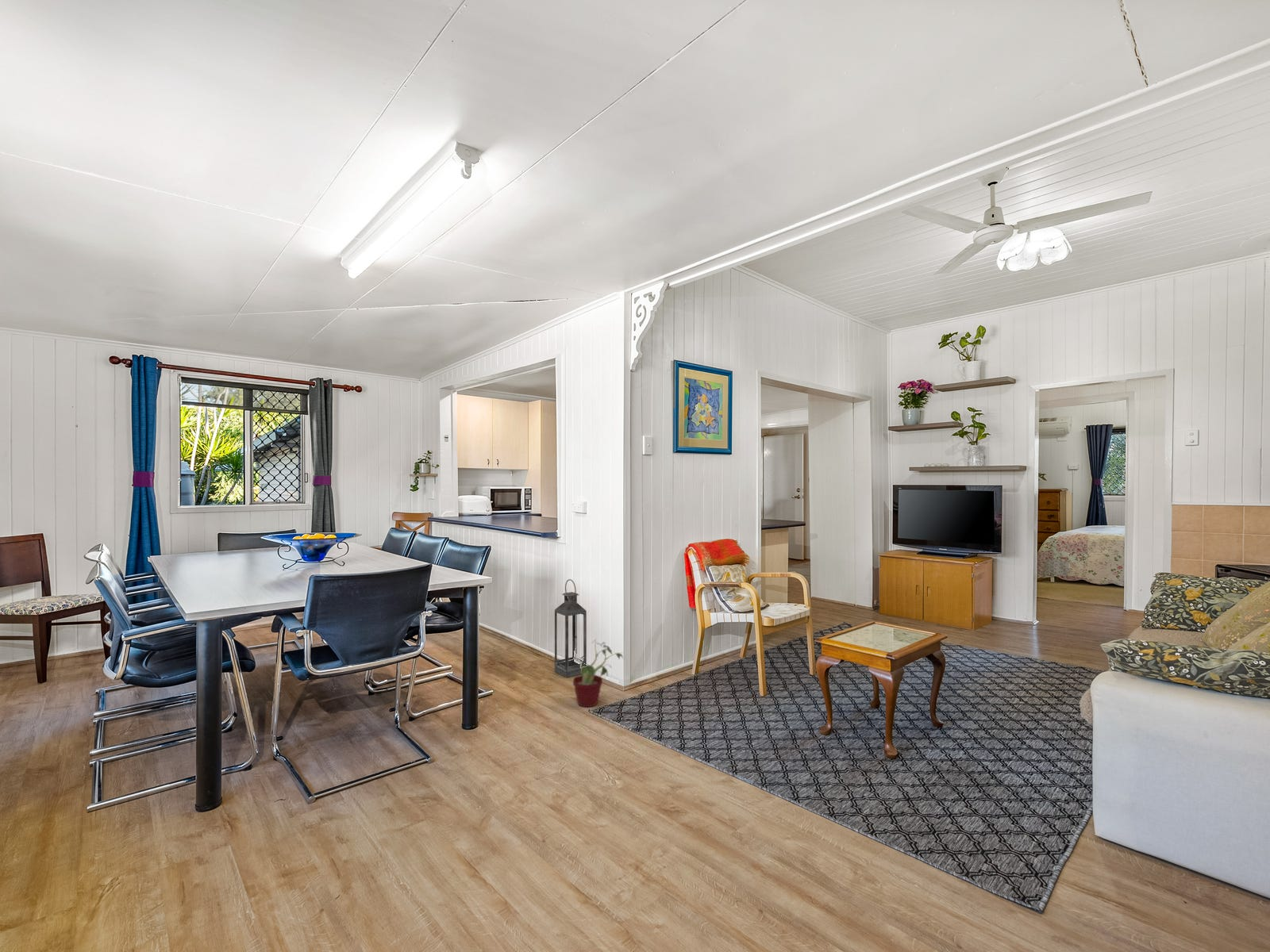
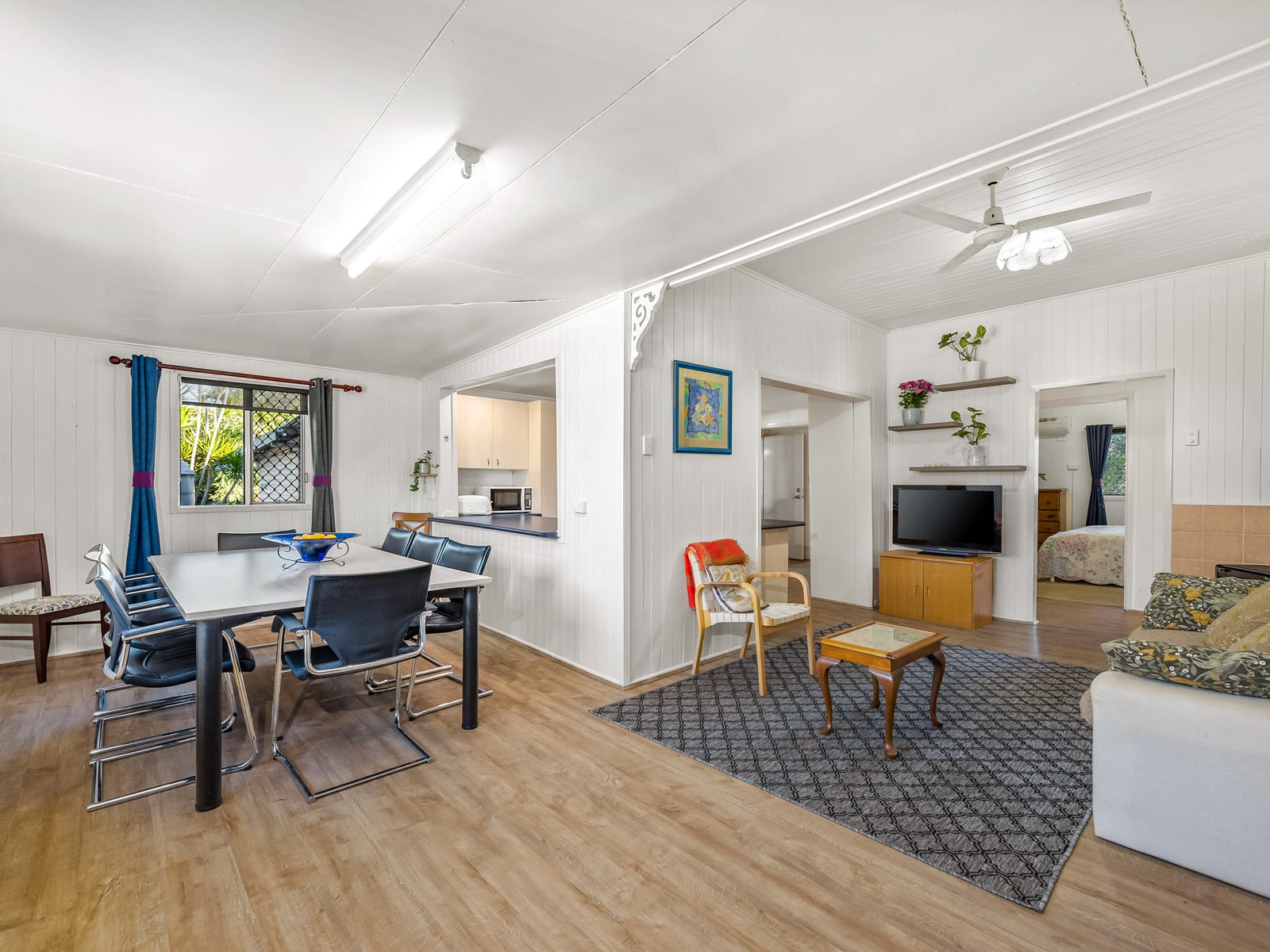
- lantern [554,578,587,679]
- potted plant [571,638,624,708]
